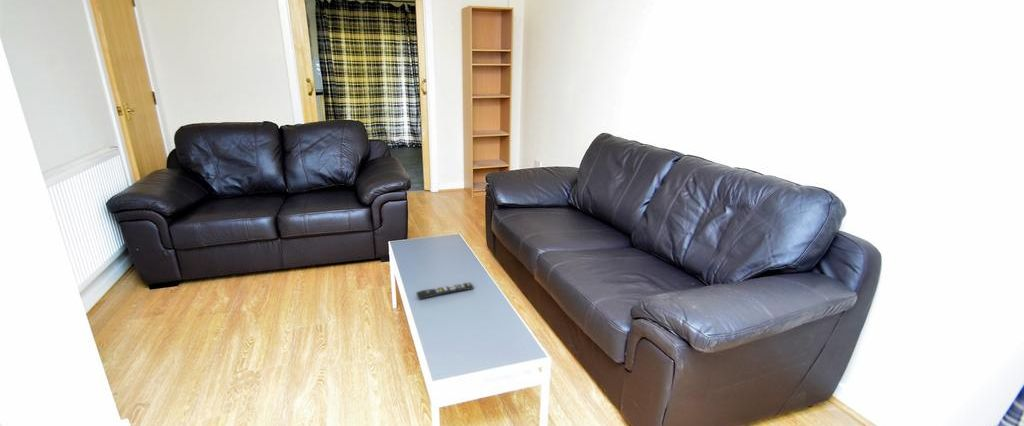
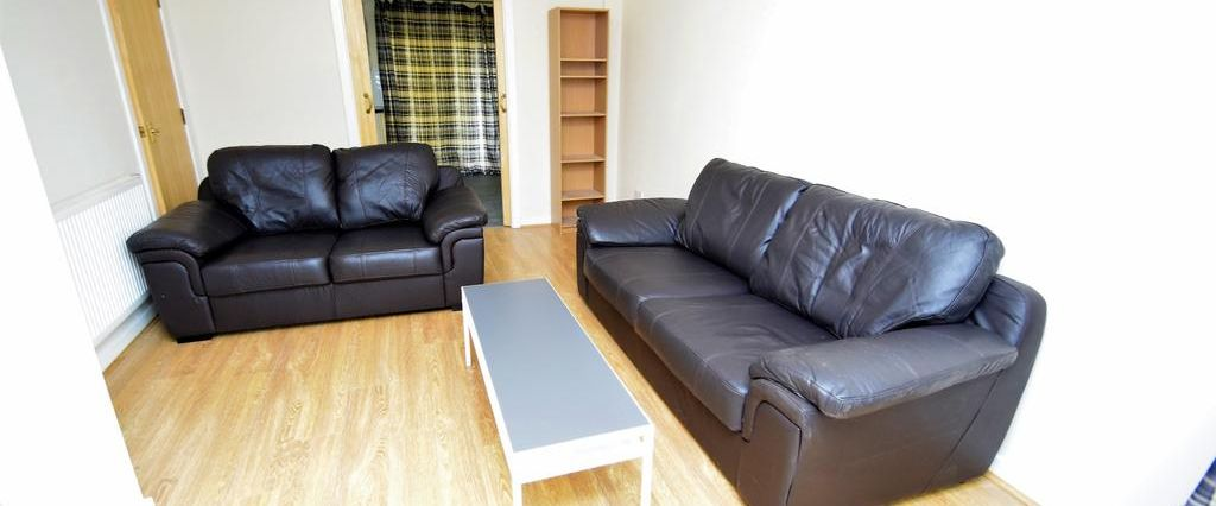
- remote control [415,282,475,300]
